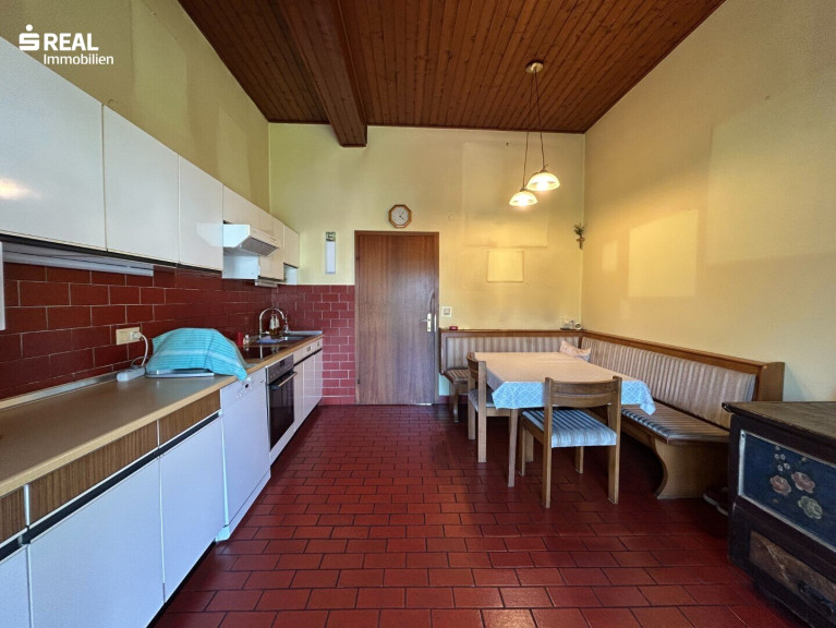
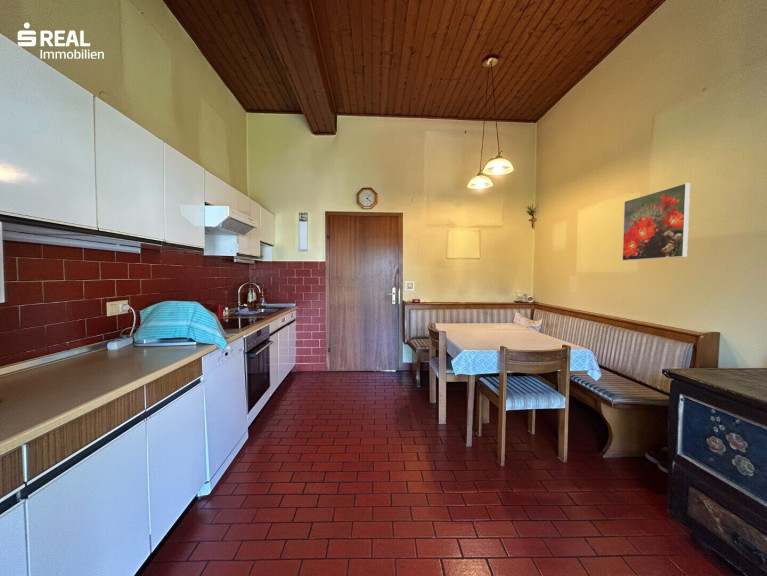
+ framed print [621,182,691,262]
